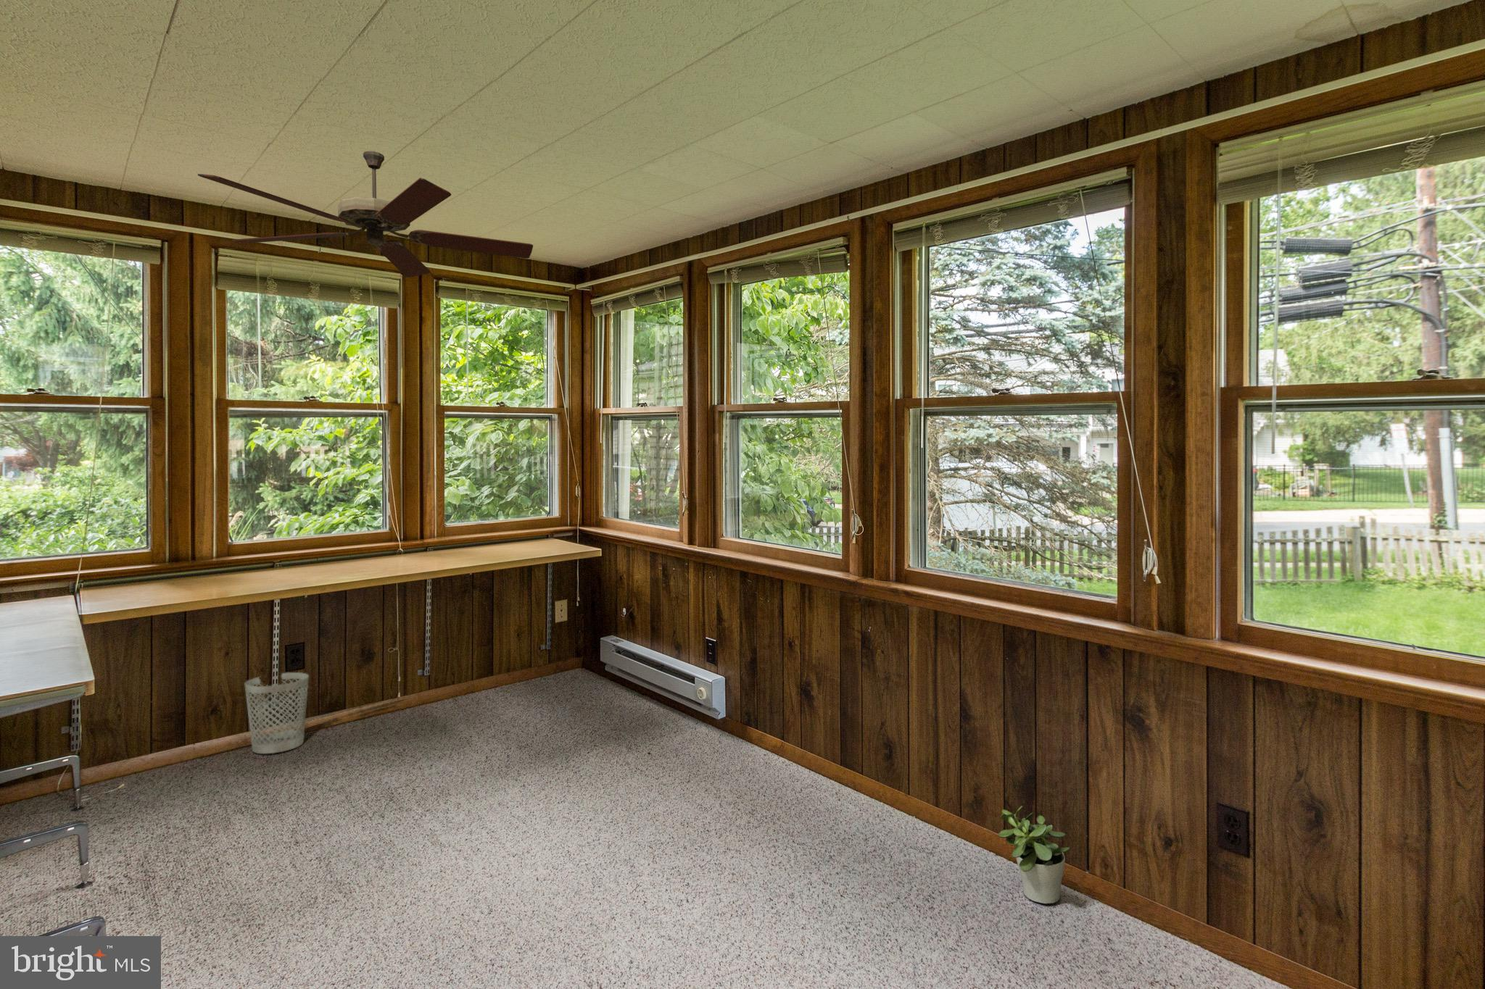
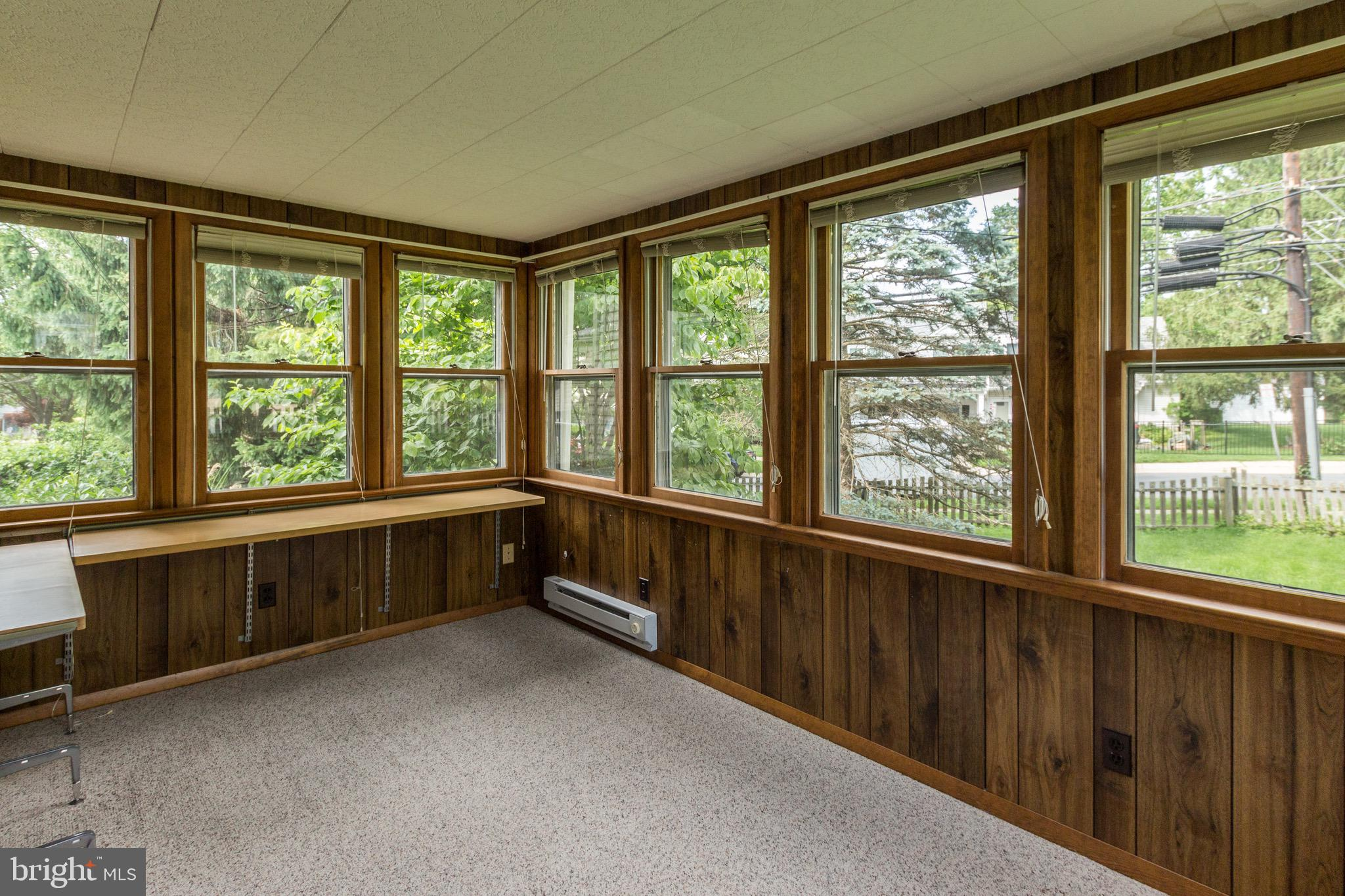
- ceiling fan [198,150,533,278]
- wastebasket [244,671,309,754]
- potted plant [998,805,1070,905]
